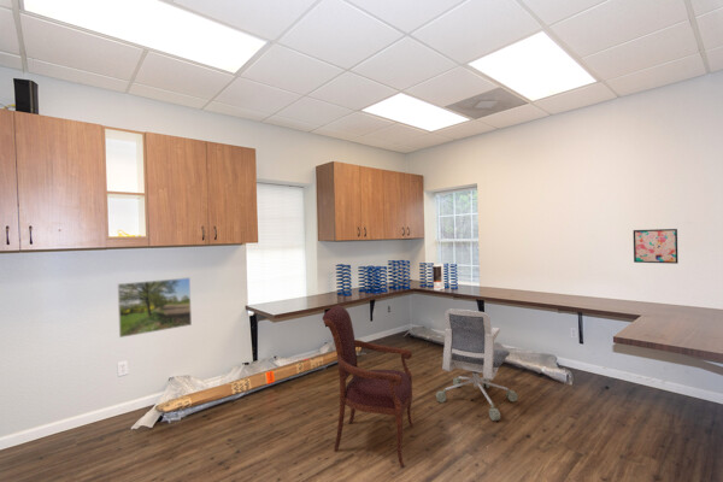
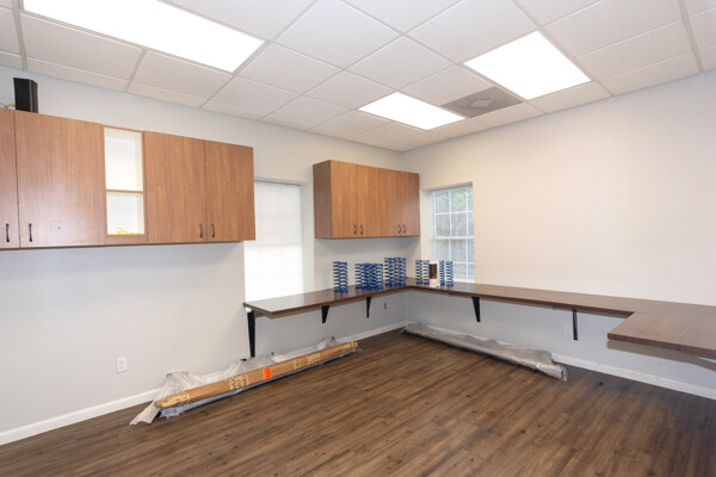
- armchair [322,304,415,469]
- office chair [435,307,519,422]
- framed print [117,276,193,339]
- wall art [633,228,680,265]
